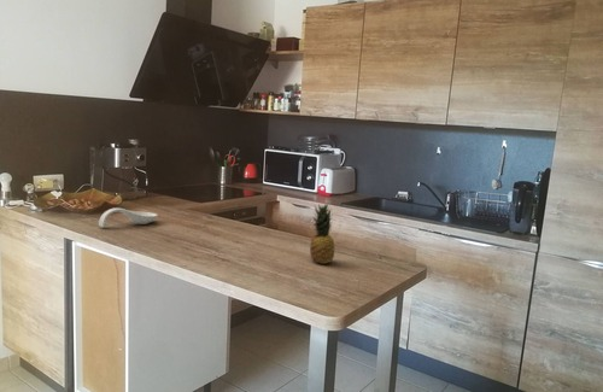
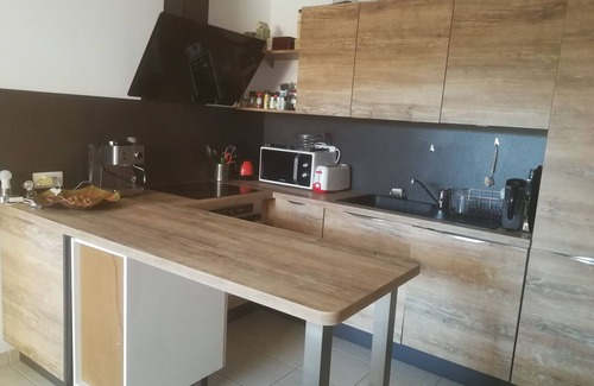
- fruit [309,203,335,265]
- spoon rest [98,206,159,229]
